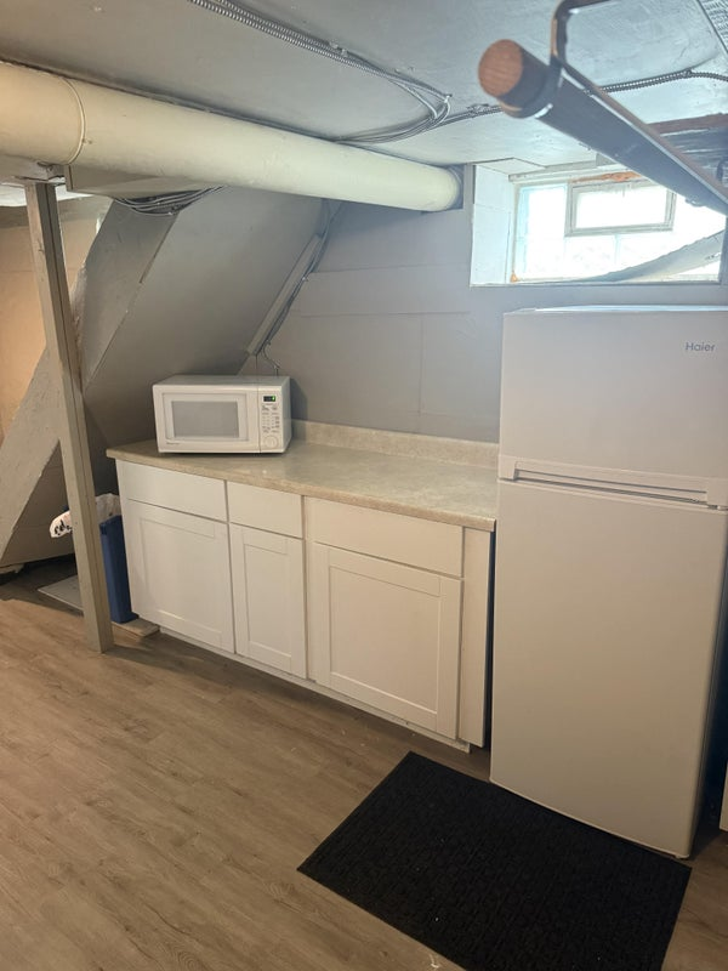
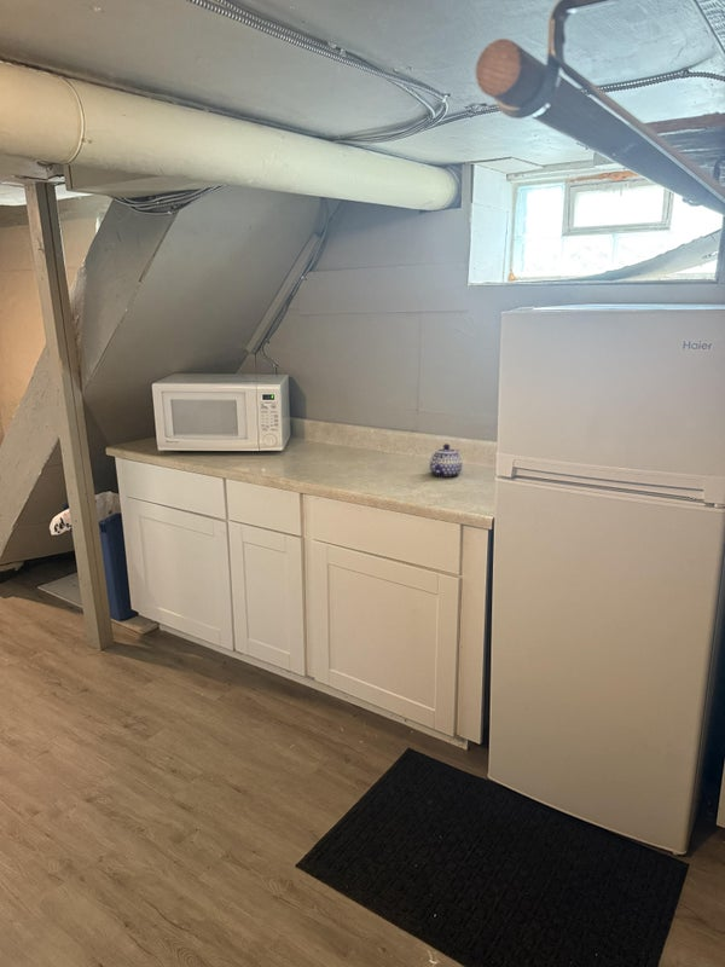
+ teapot [429,442,463,479]
